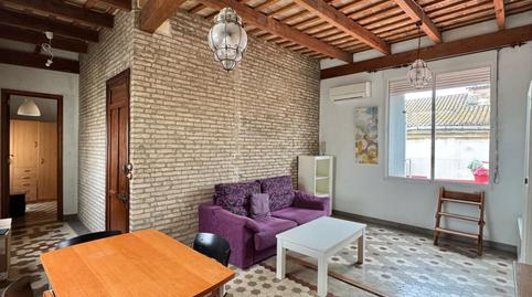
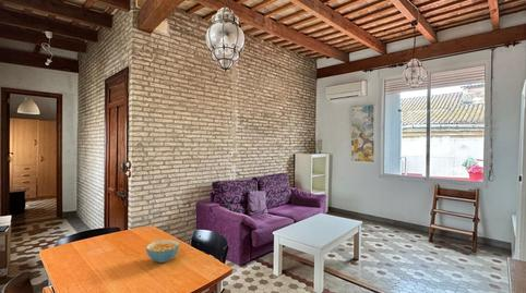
+ cereal bowl [145,239,180,264]
